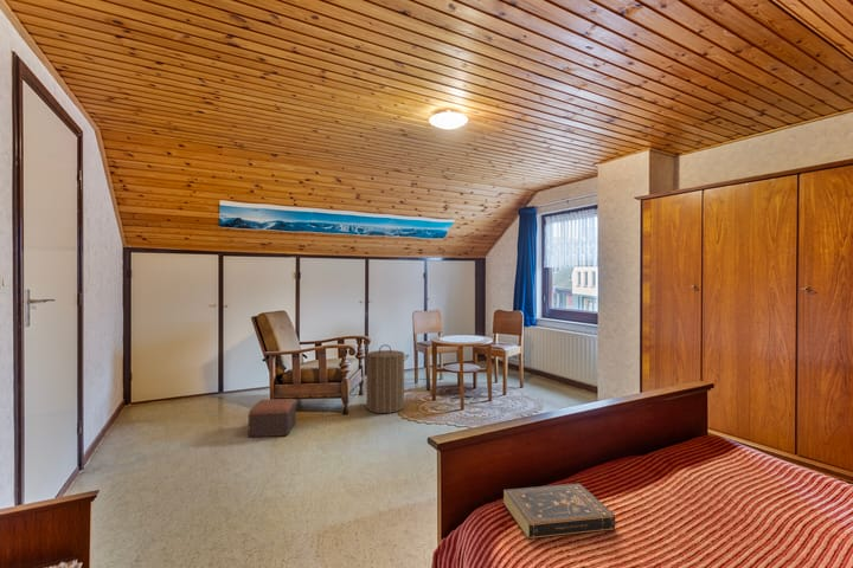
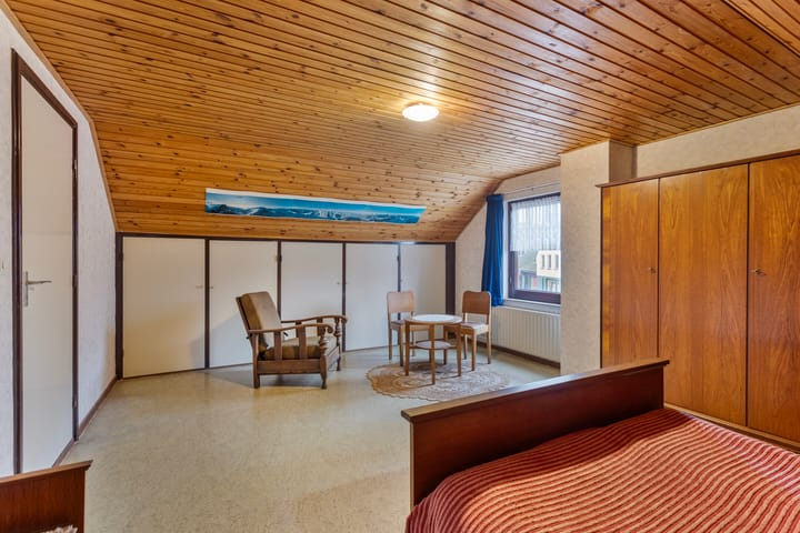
- book [502,483,616,540]
- laundry hamper [361,343,410,414]
- footstool [248,398,297,438]
